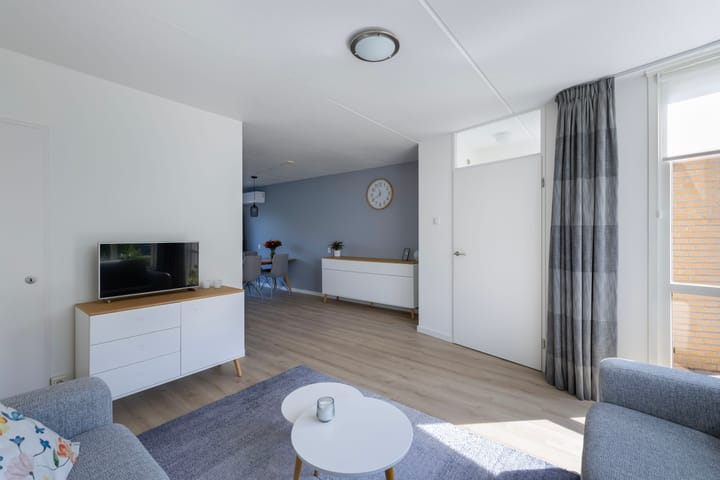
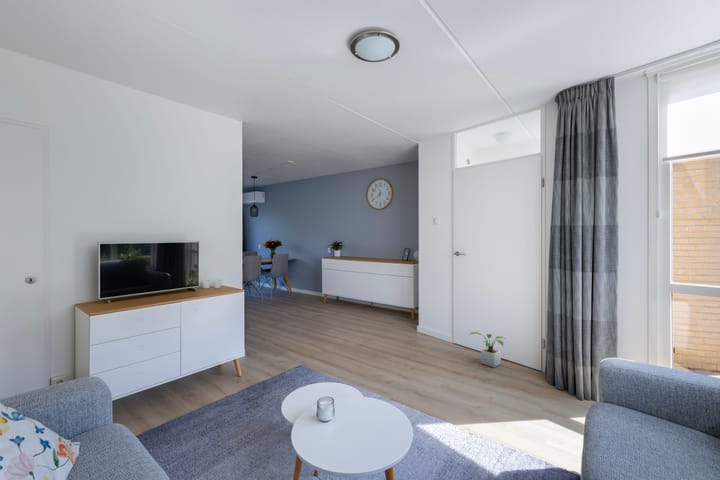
+ potted plant [467,331,505,368]
